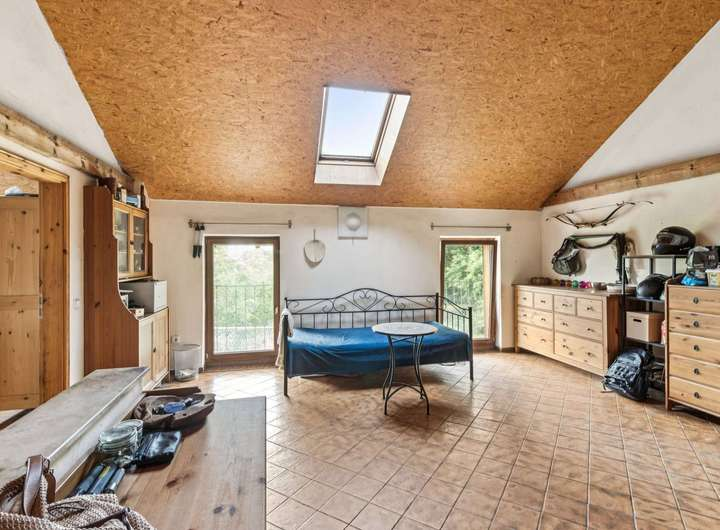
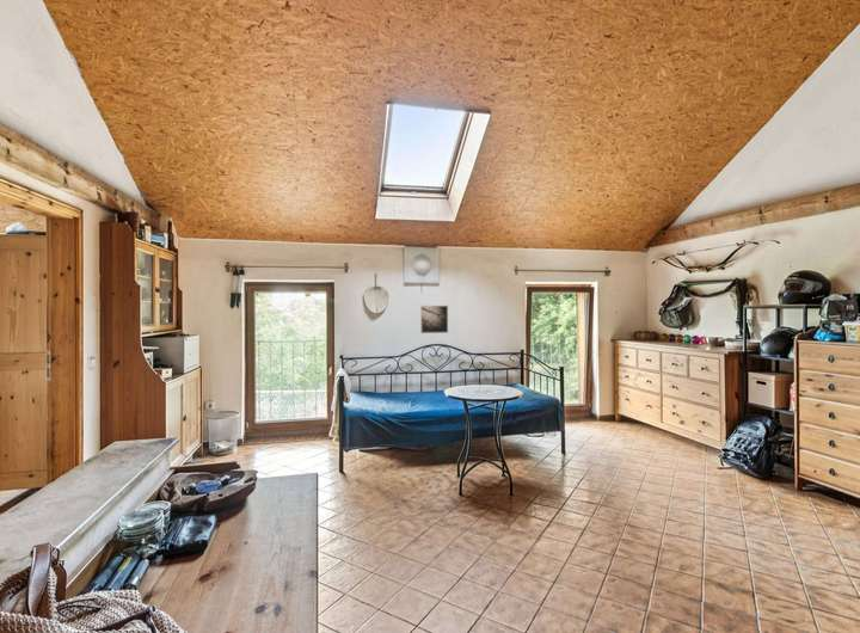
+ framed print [419,305,449,334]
